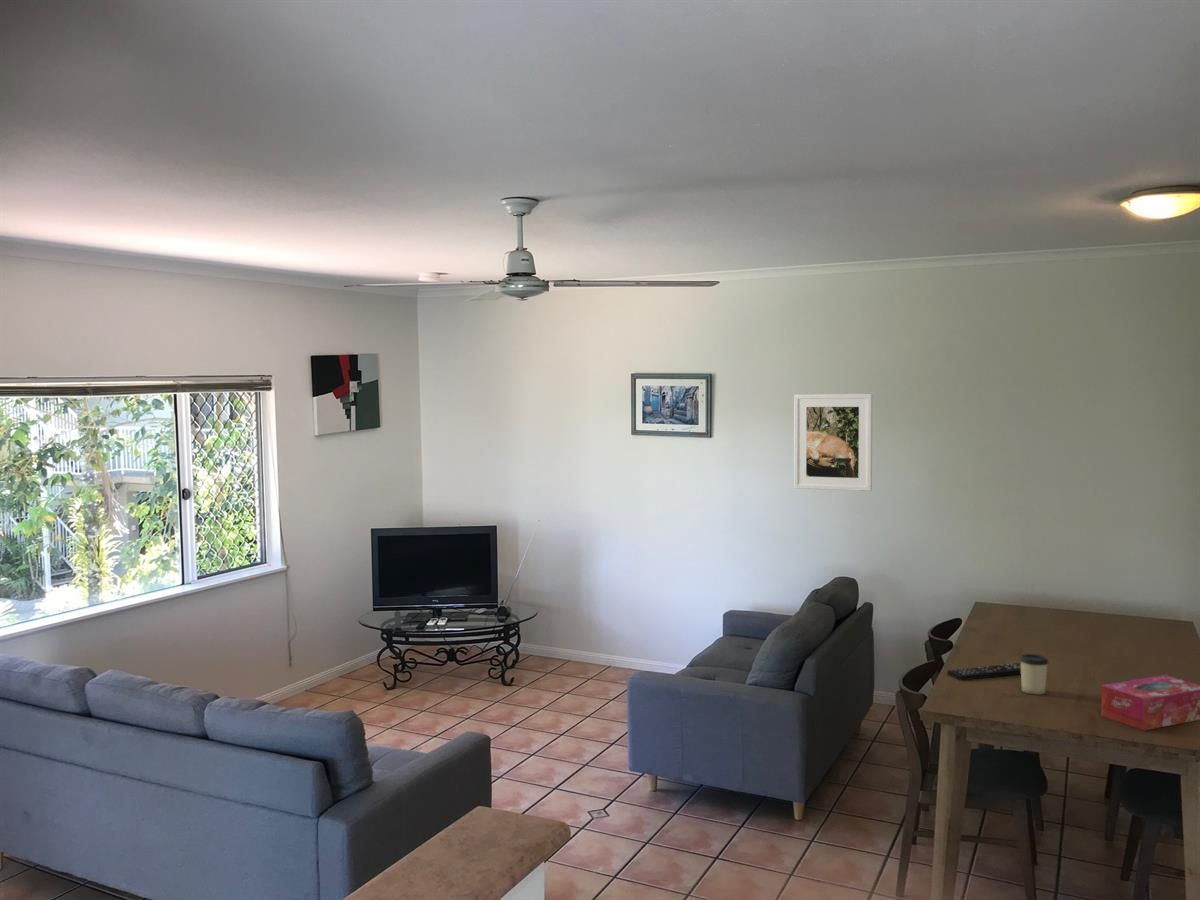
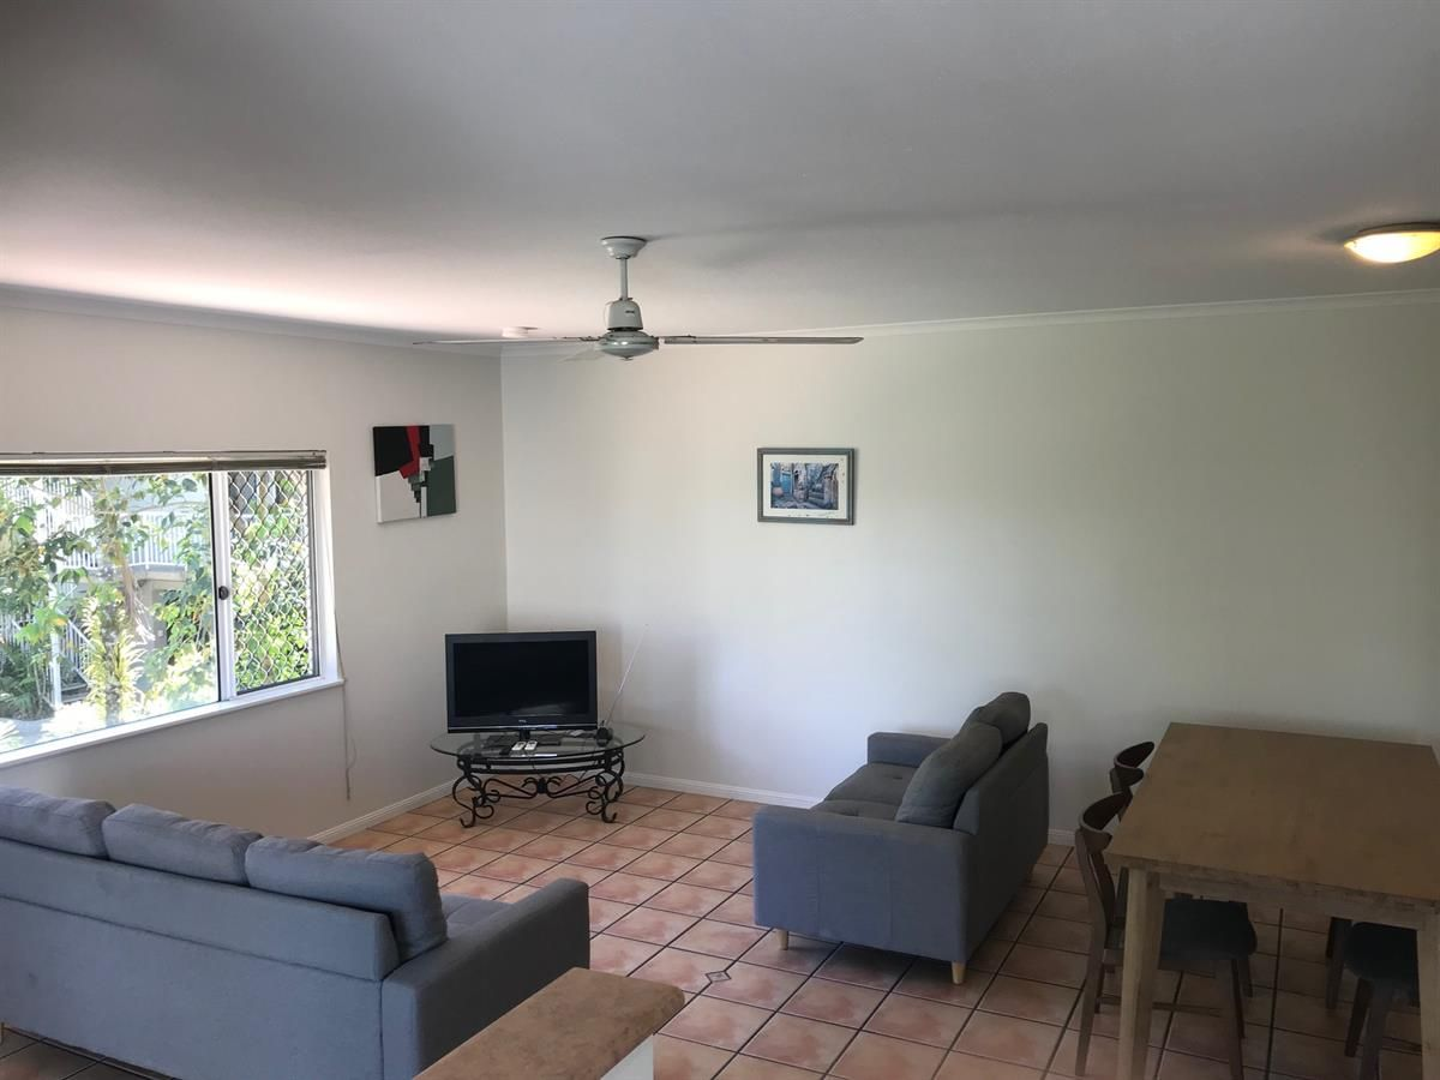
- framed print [793,393,873,492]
- remote control [946,662,1021,681]
- cup [1019,653,1049,696]
- tissue box [1100,674,1200,732]
